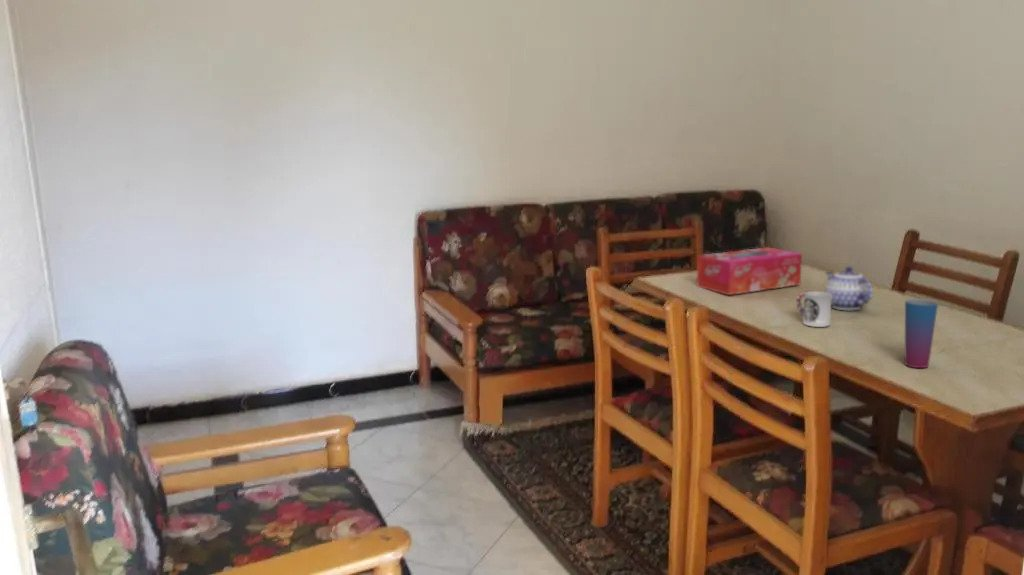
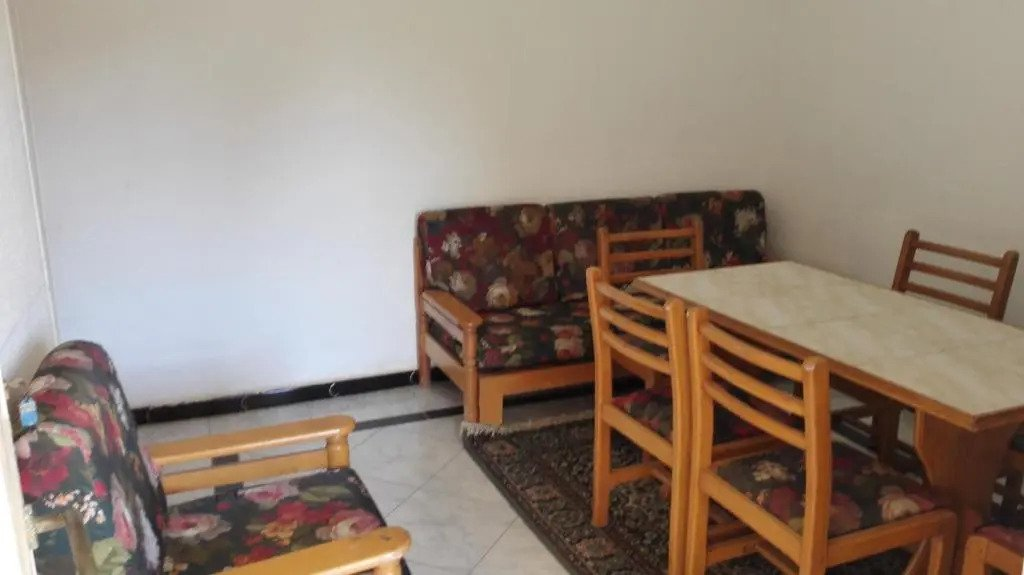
- tissue box [696,246,803,296]
- cup [795,290,832,328]
- teapot [824,266,874,311]
- cup [904,298,939,369]
